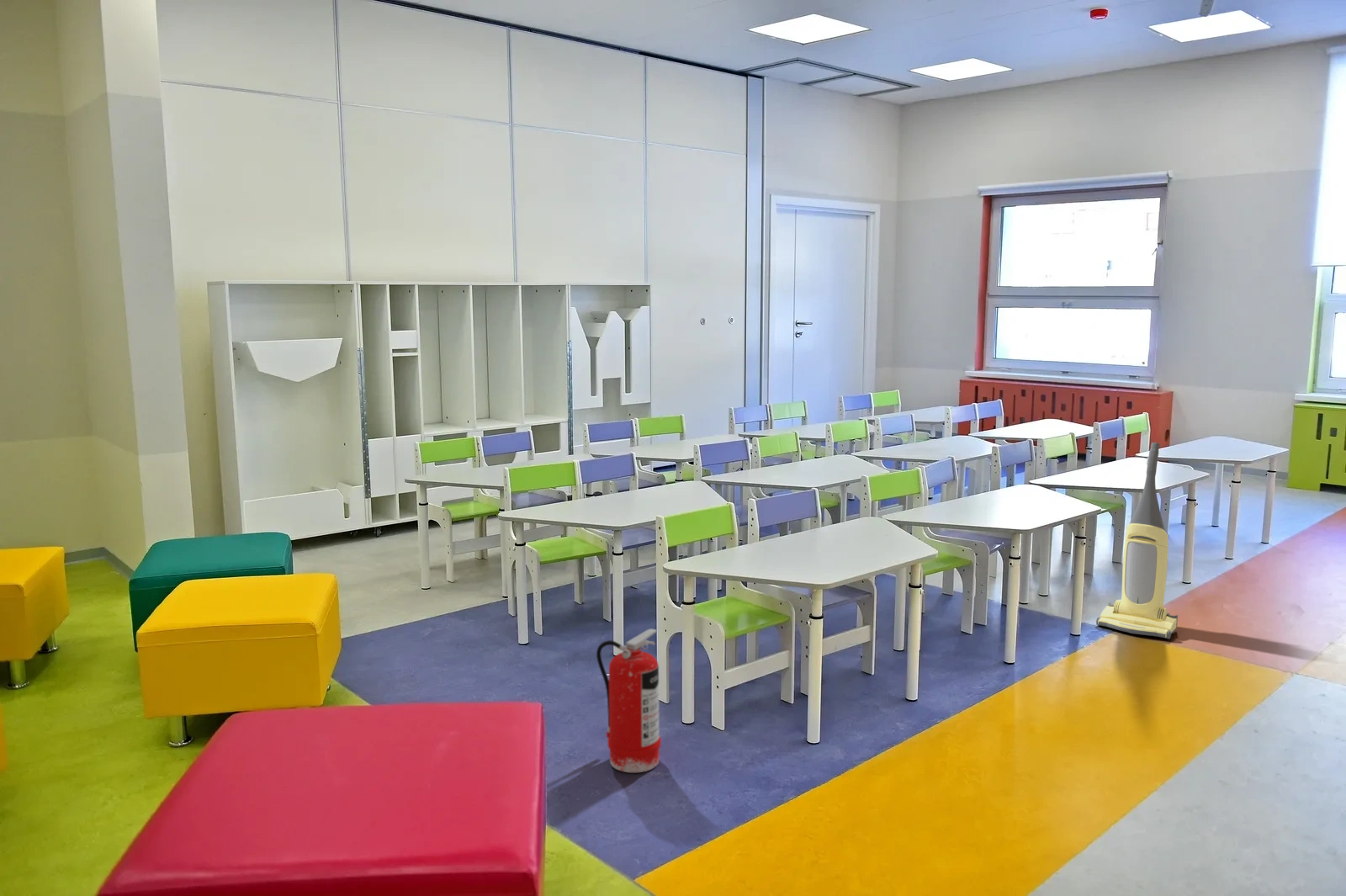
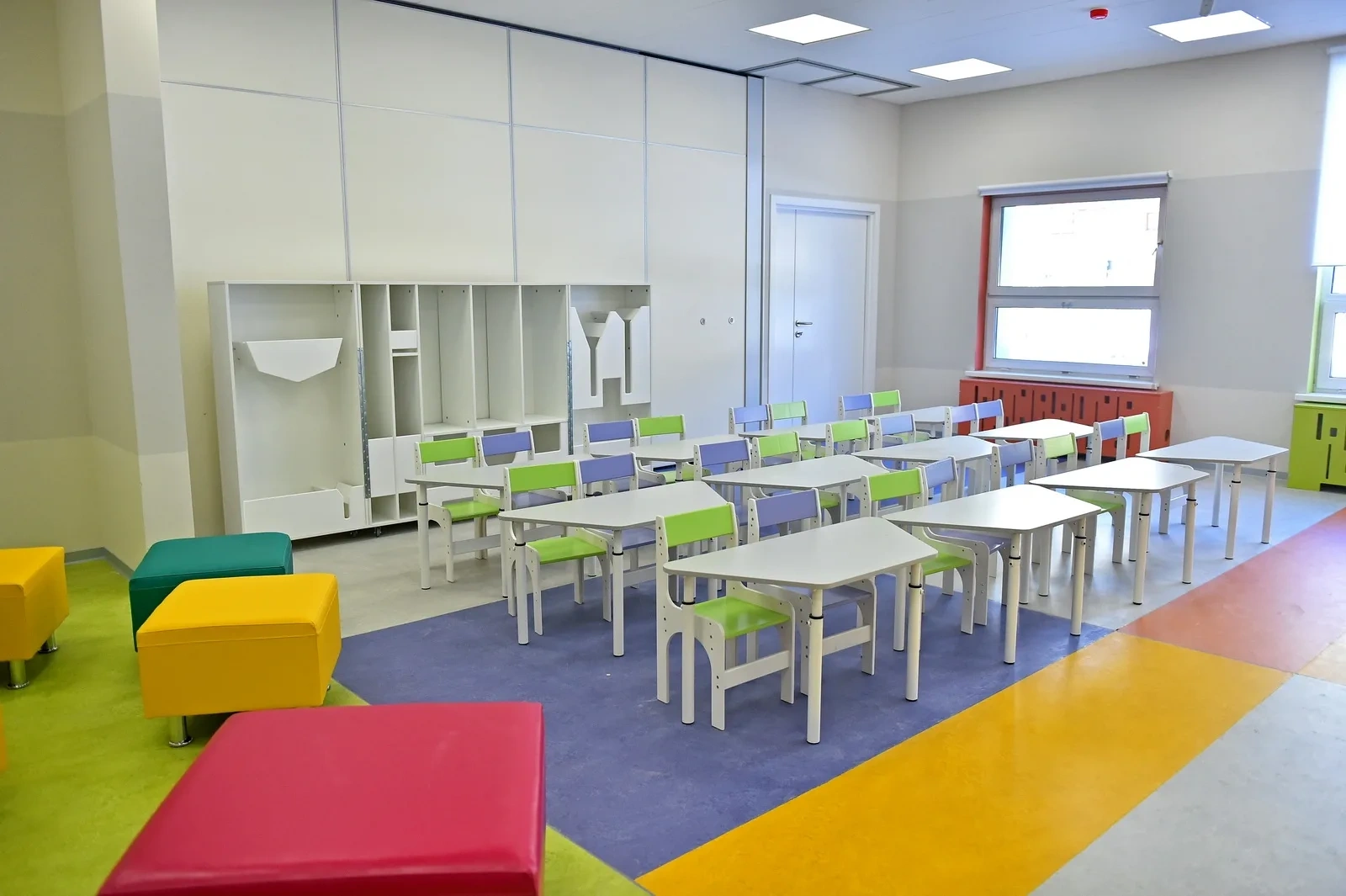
- vacuum cleaner [1095,442,1179,640]
- fire extinguisher [596,628,662,774]
